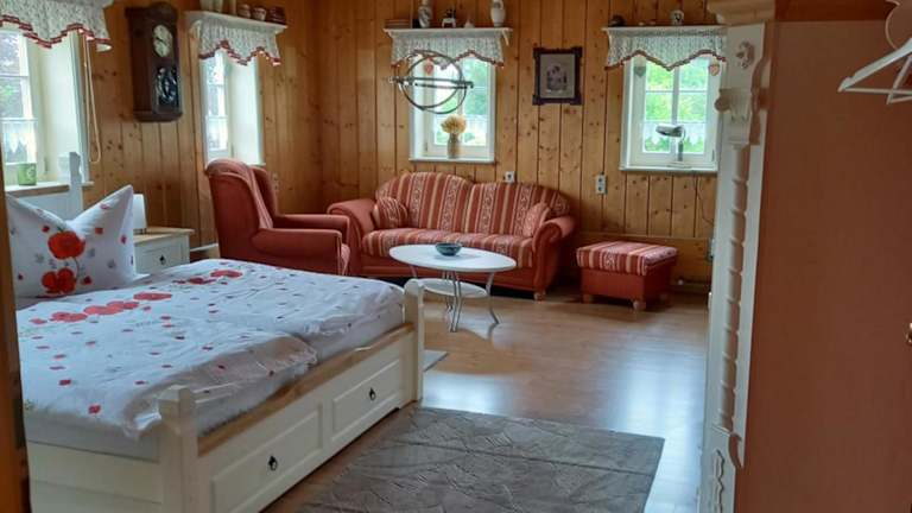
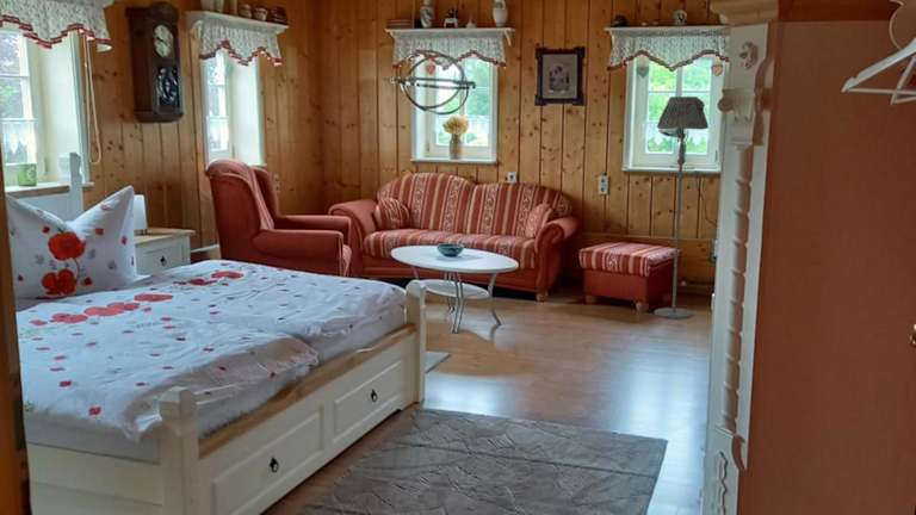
+ floor lamp [654,95,710,319]
